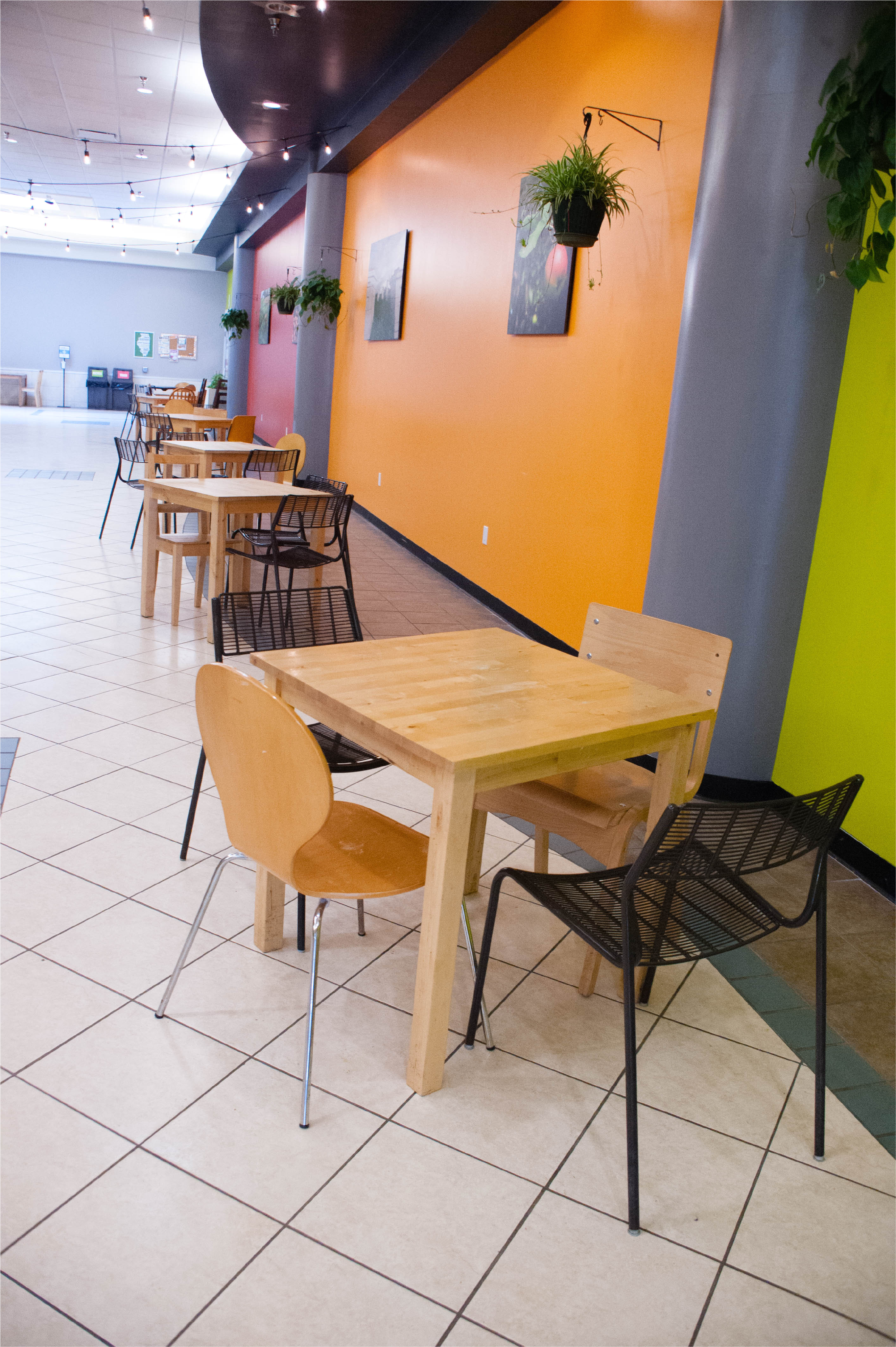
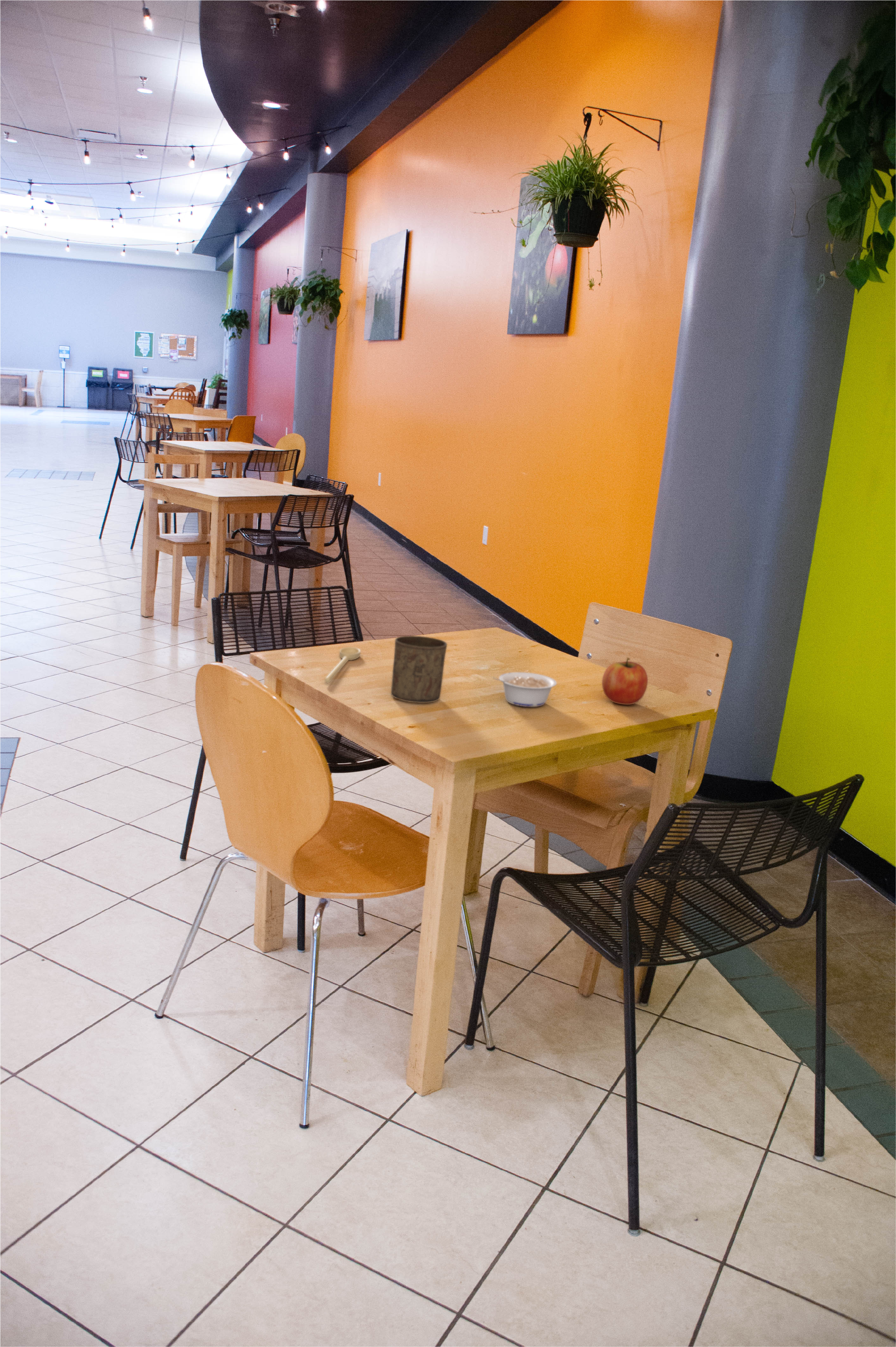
+ legume [492,672,557,707]
+ cup [390,635,447,703]
+ fruit [601,657,648,705]
+ spoon [324,647,361,683]
